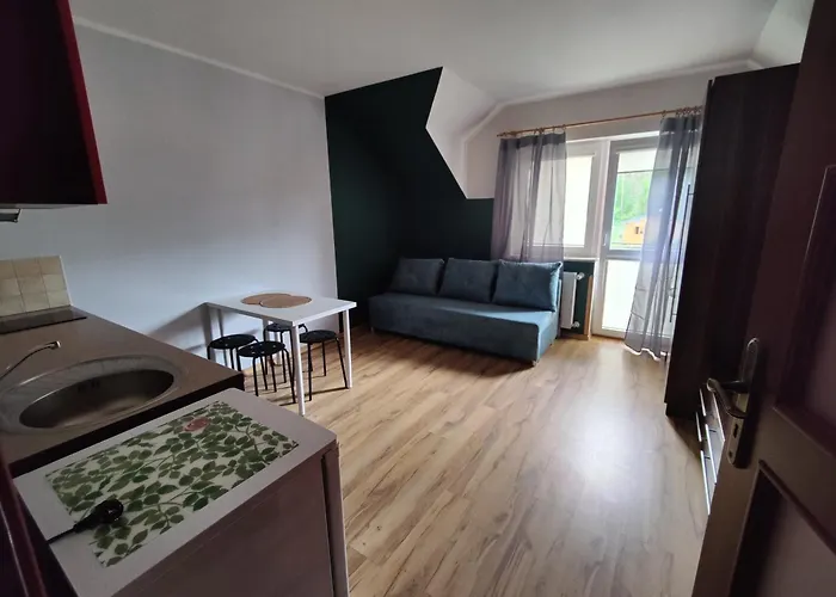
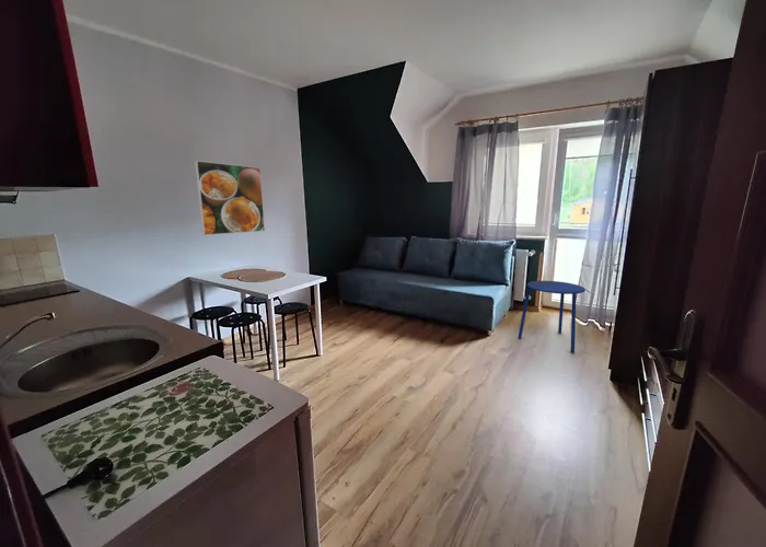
+ side table [518,280,587,354]
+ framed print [194,160,266,236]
